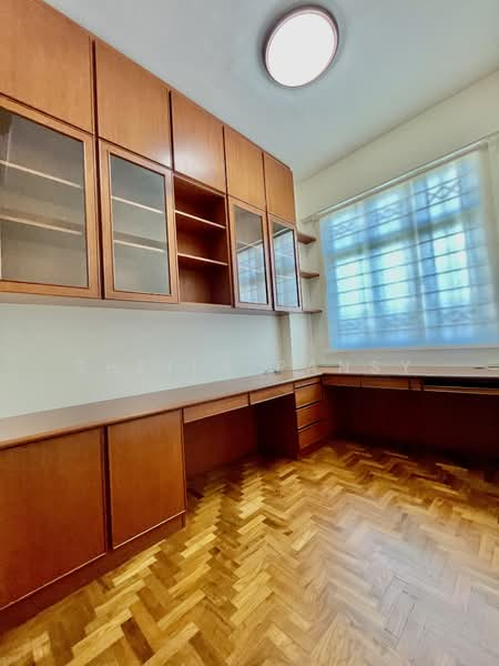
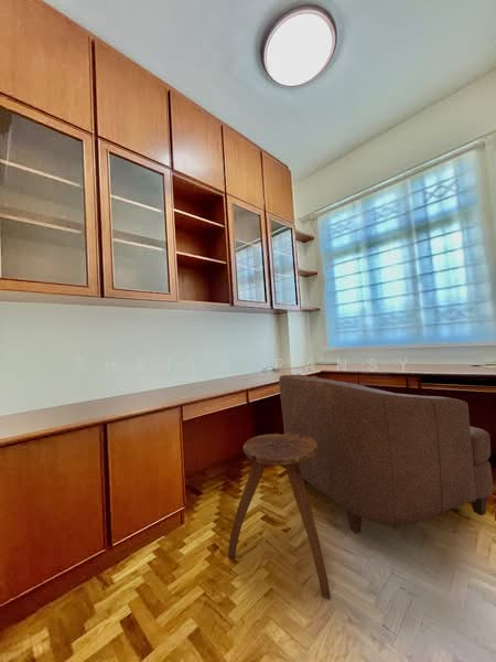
+ chair [278,373,494,535]
+ stool [227,433,332,600]
